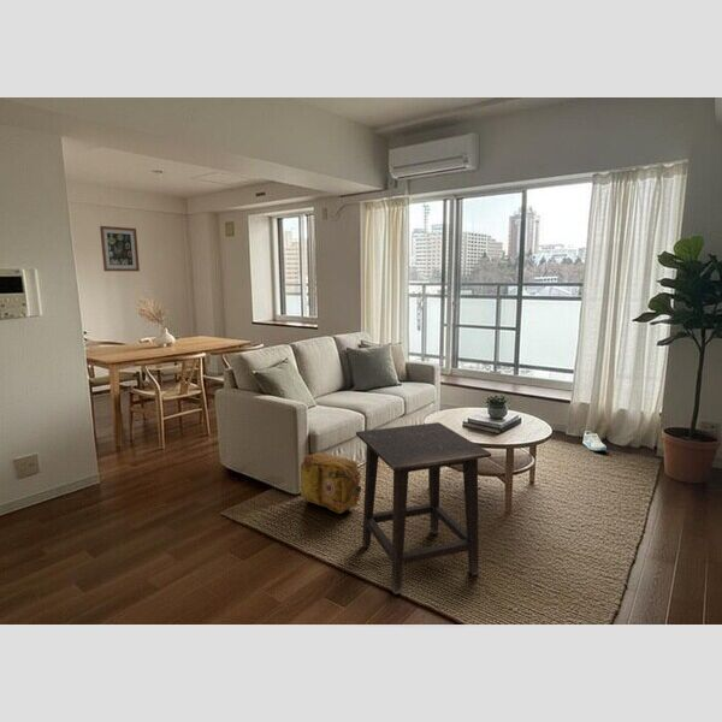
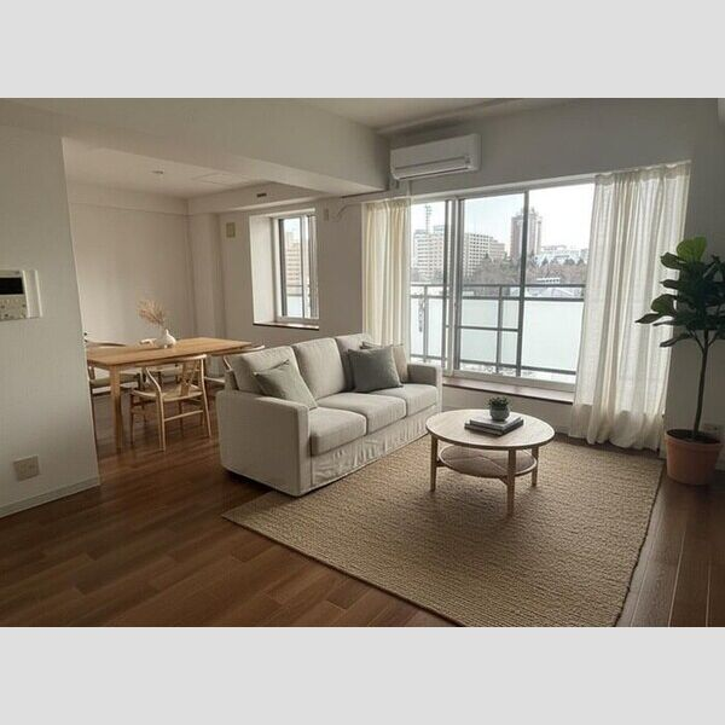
- side table [355,421,492,596]
- backpack [298,451,362,515]
- sneaker [582,430,608,451]
- wall art [99,225,141,272]
